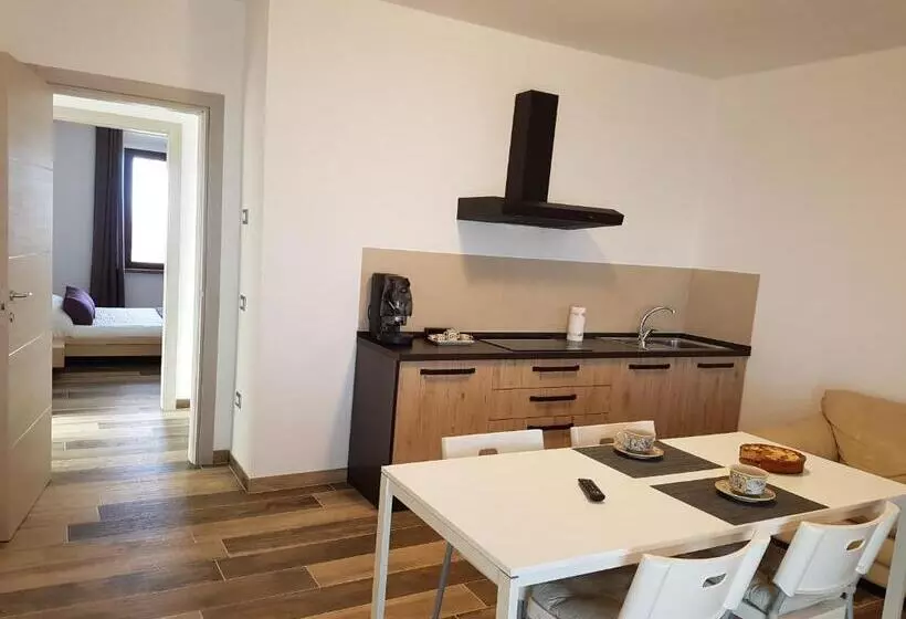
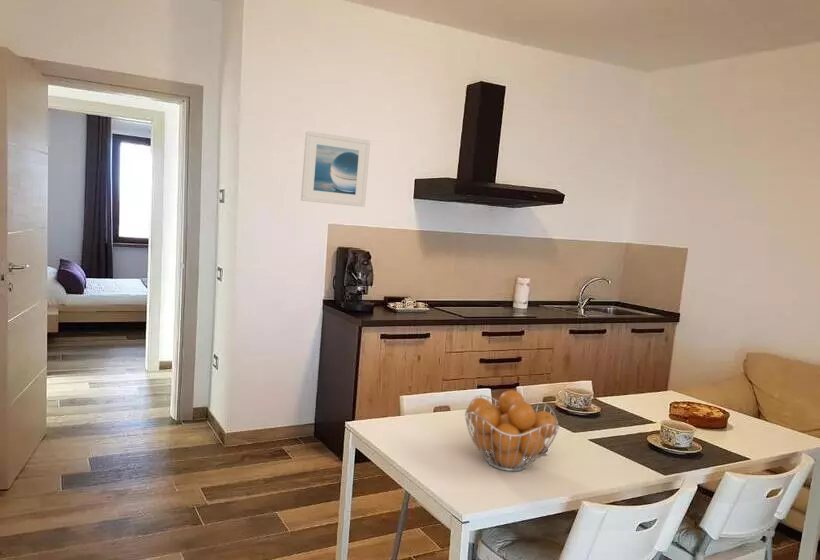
+ fruit basket [464,389,560,472]
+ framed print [300,130,371,208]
